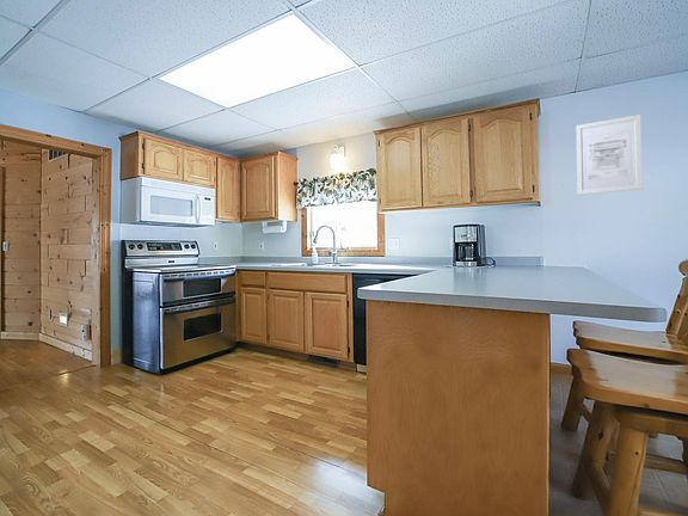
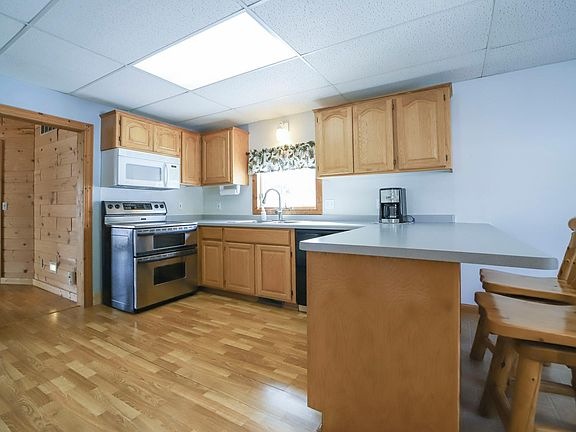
- wall art [575,113,644,196]
